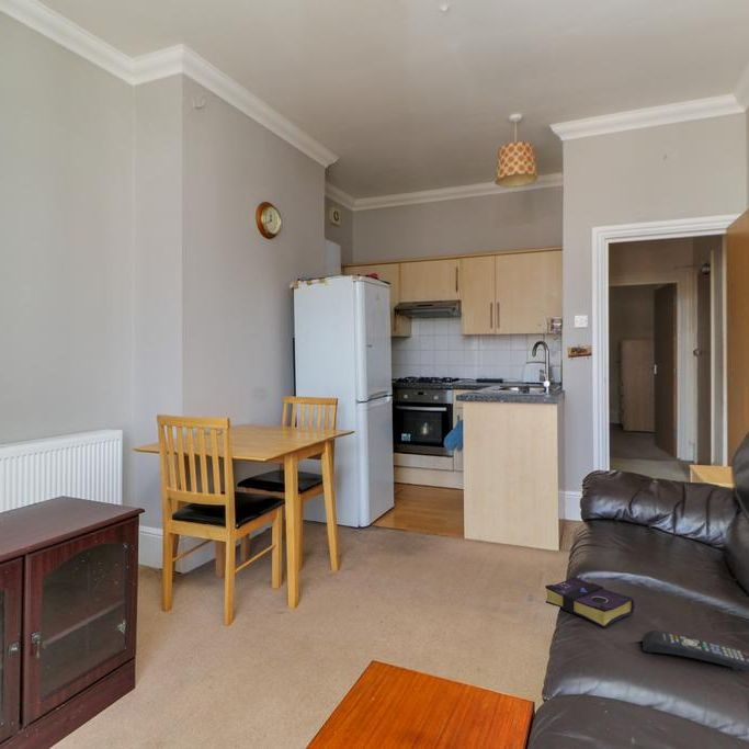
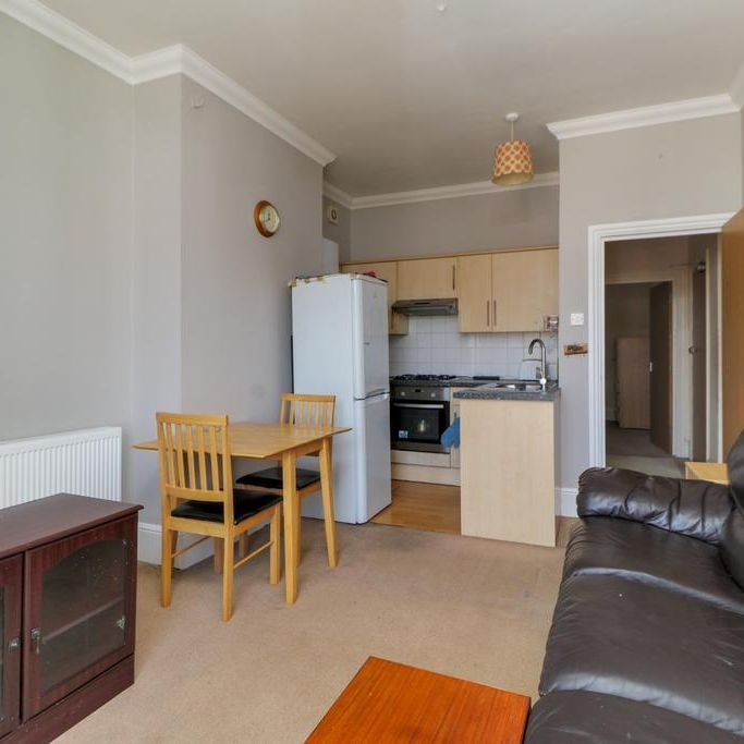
- book [544,576,636,629]
- remote control [640,629,749,672]
